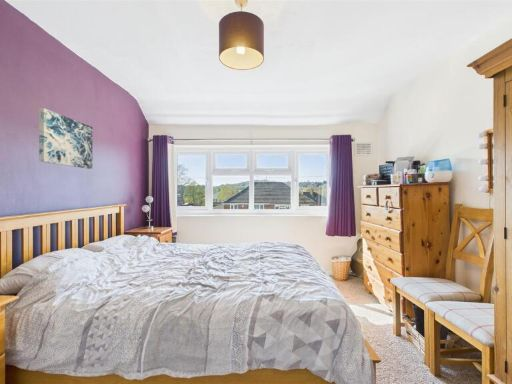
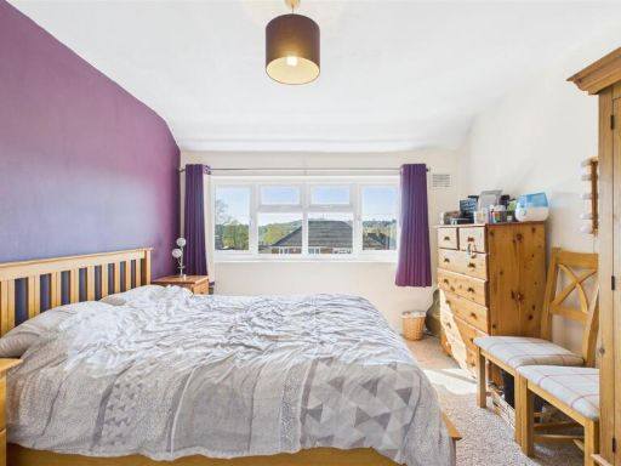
- wall art [38,107,93,170]
